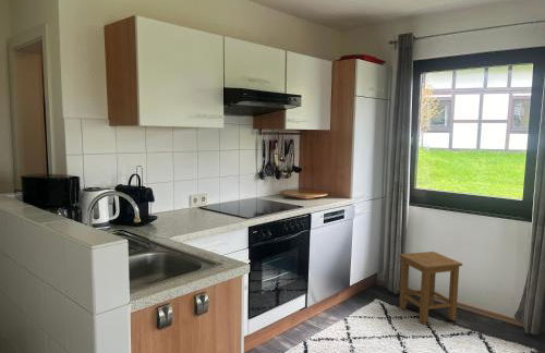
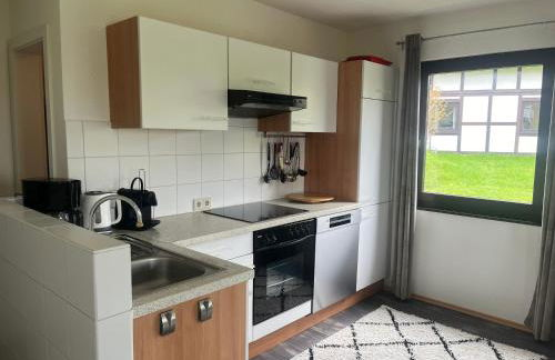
- stool [398,251,463,326]
